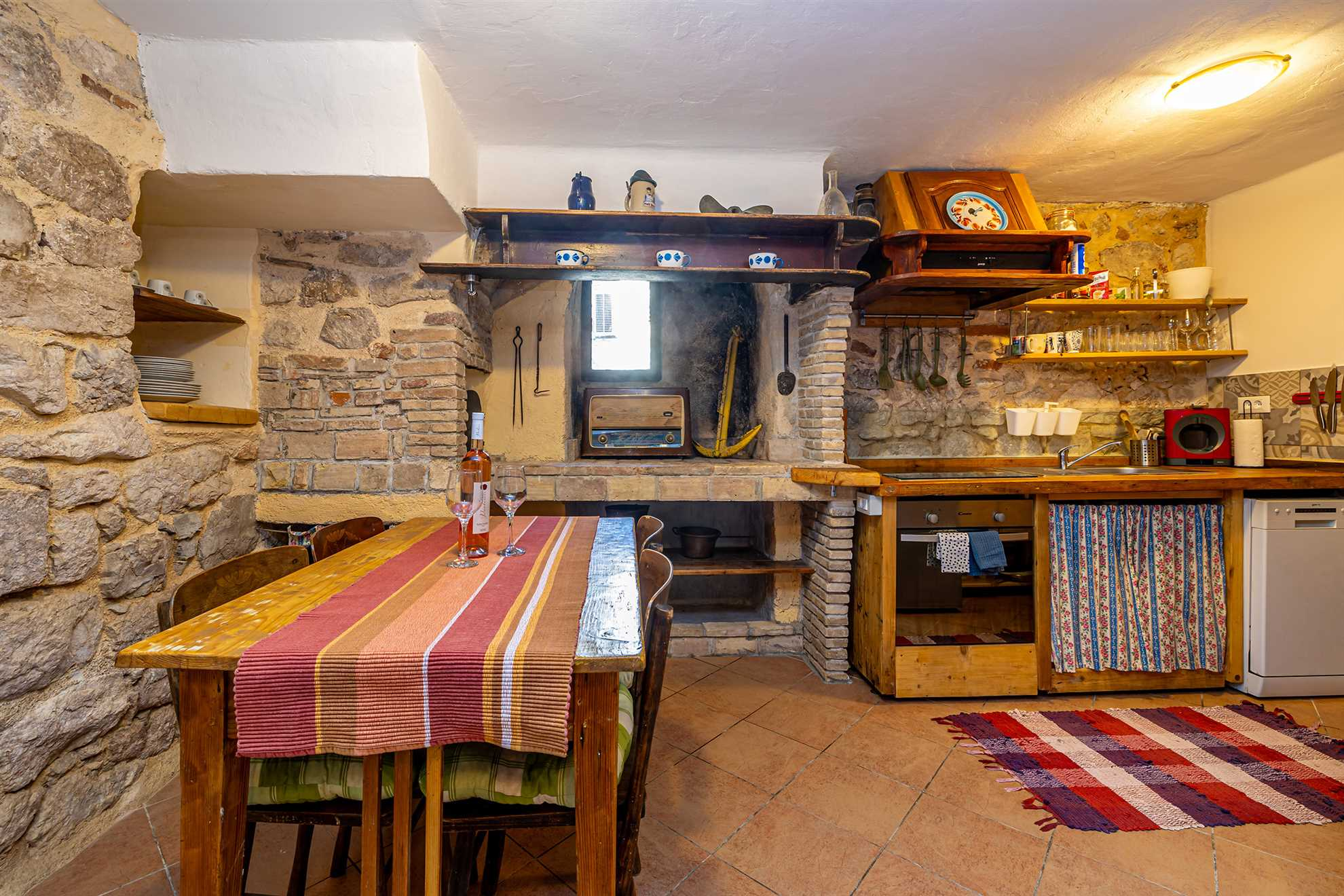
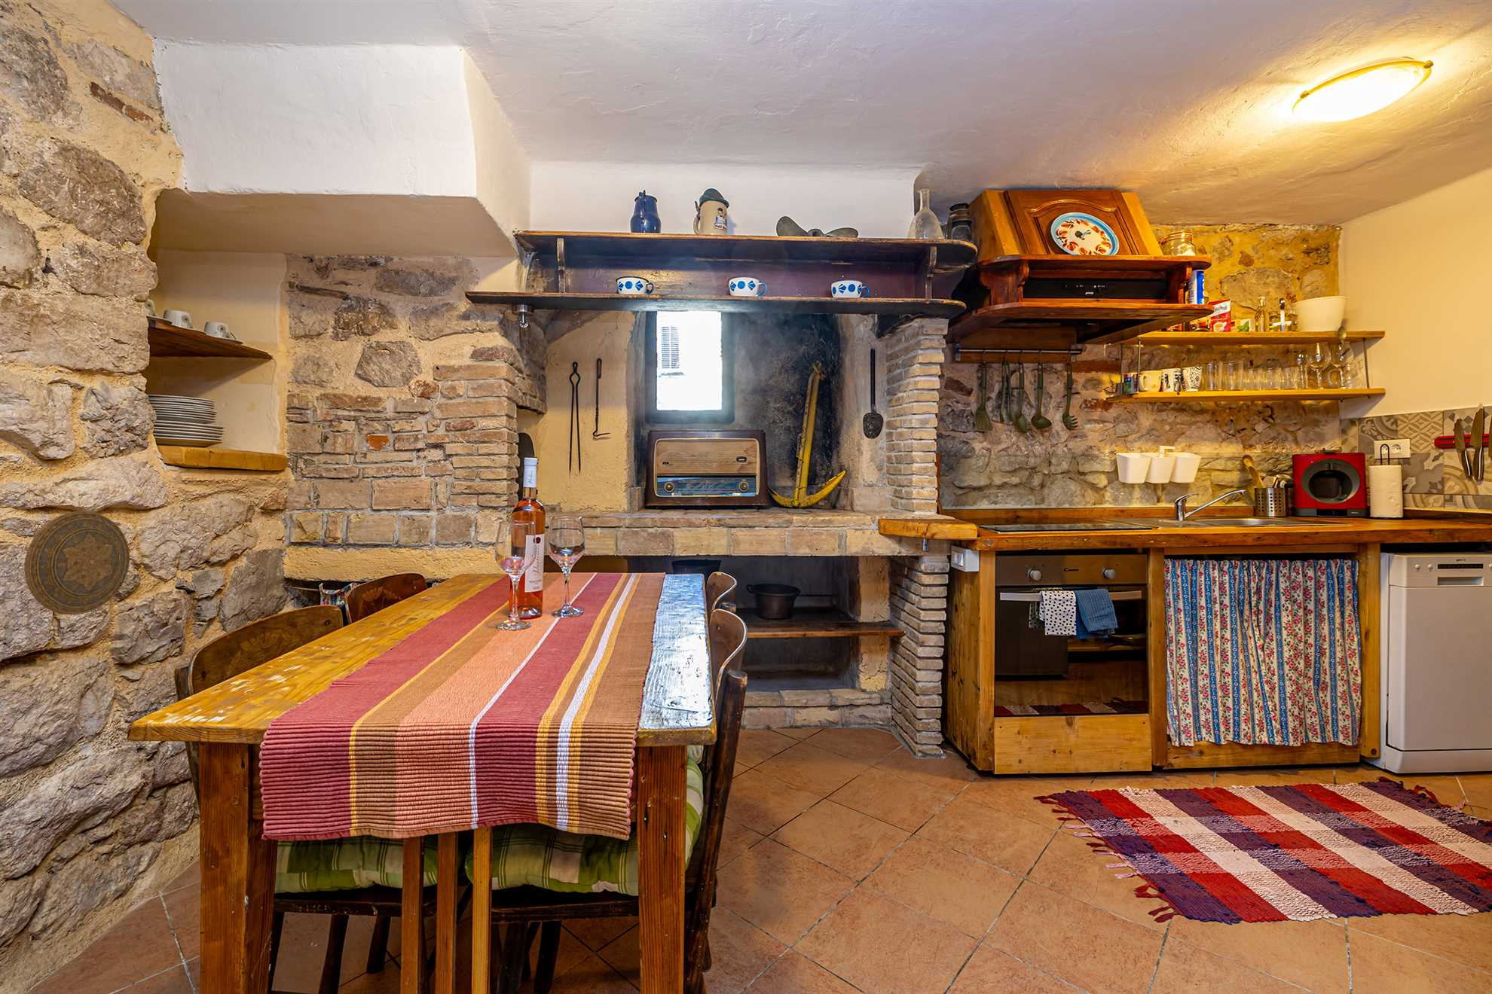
+ decorative plate [23,510,130,616]
